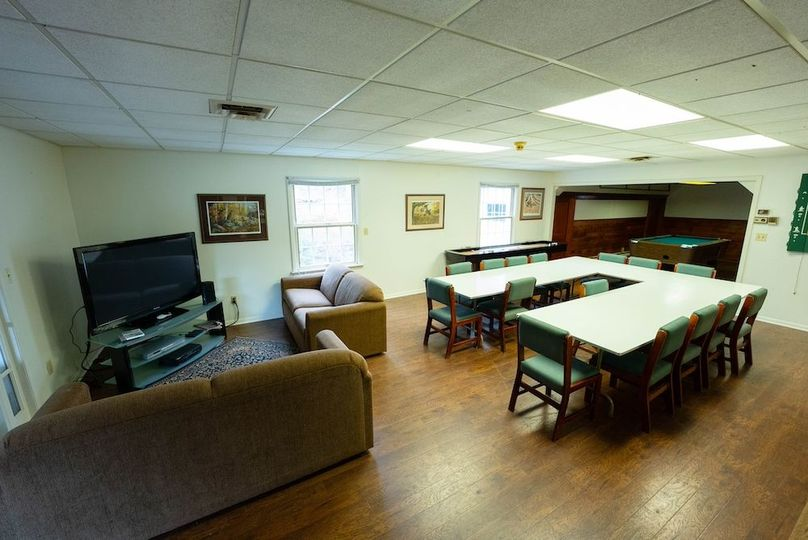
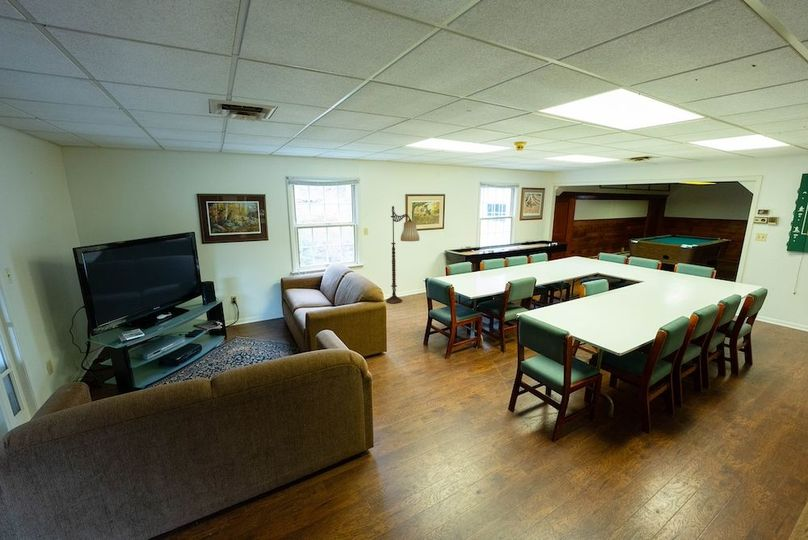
+ floor lamp [385,205,420,305]
